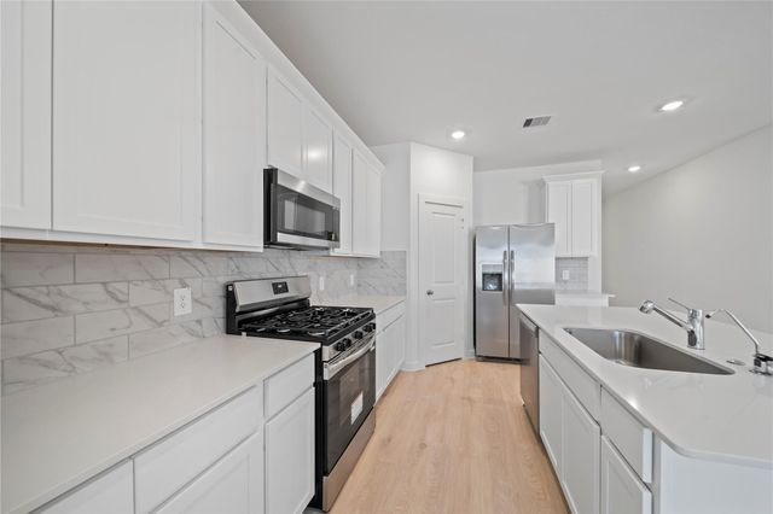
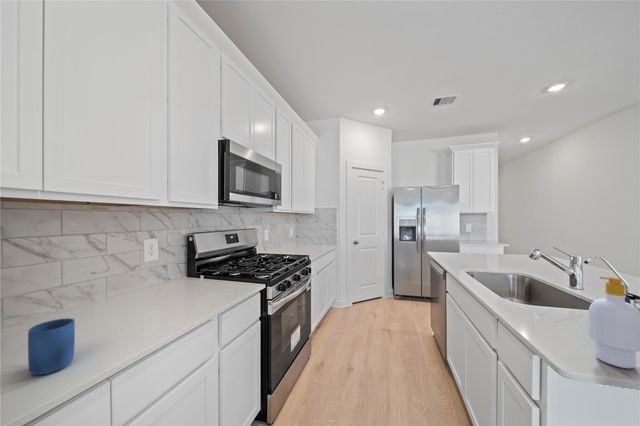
+ mug [27,317,76,376]
+ soap bottle [588,276,640,369]
